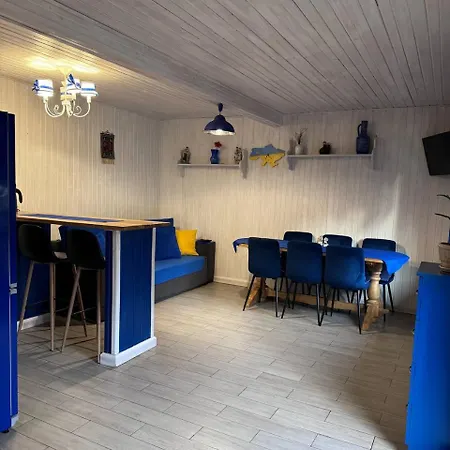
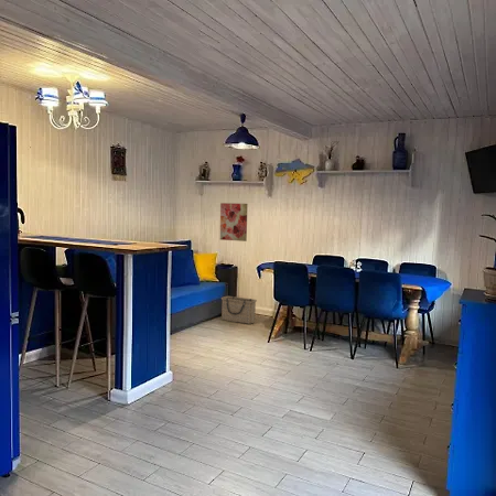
+ basket [220,295,258,325]
+ wall art [219,202,249,242]
